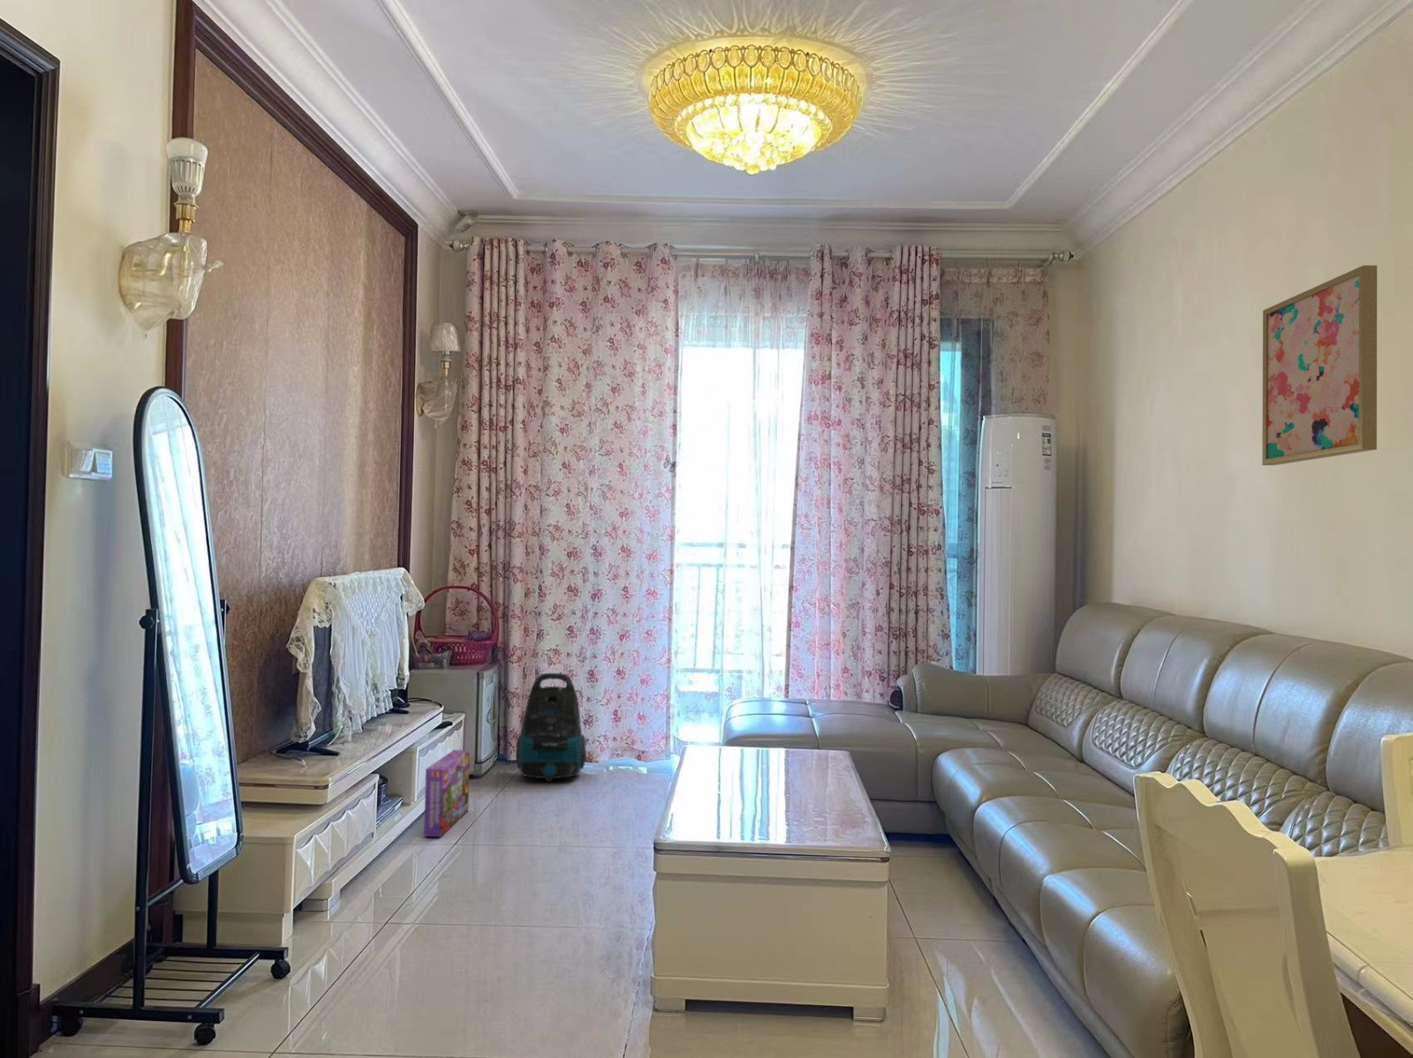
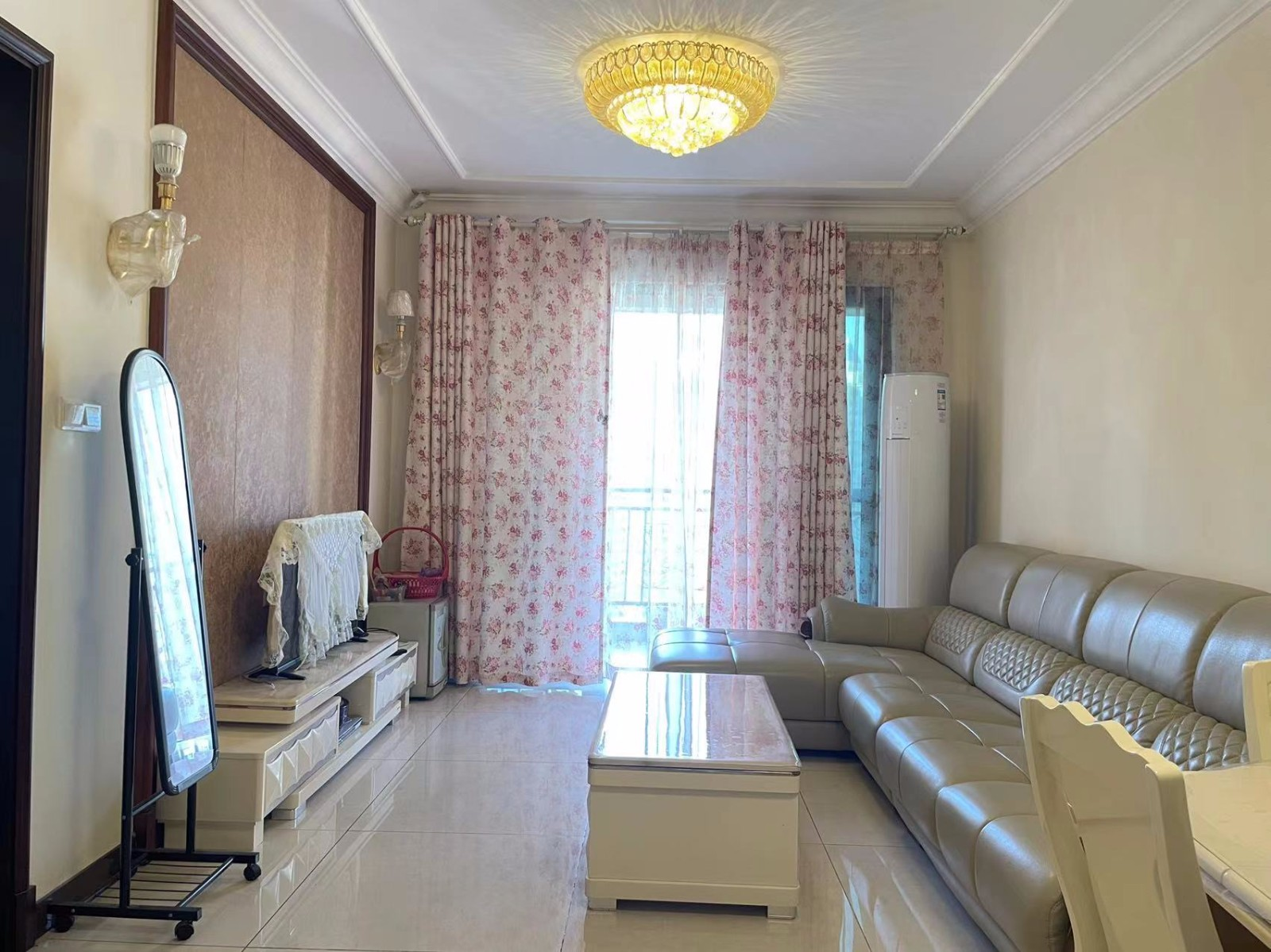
- vacuum cleaner [515,672,586,781]
- box [422,749,470,838]
- wall art [1261,264,1377,466]
